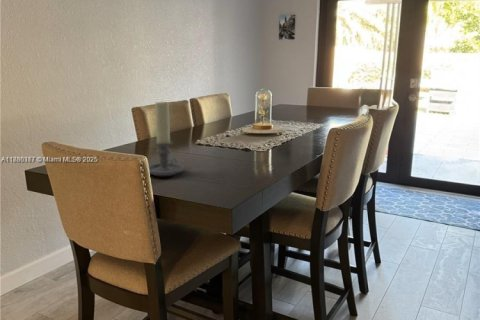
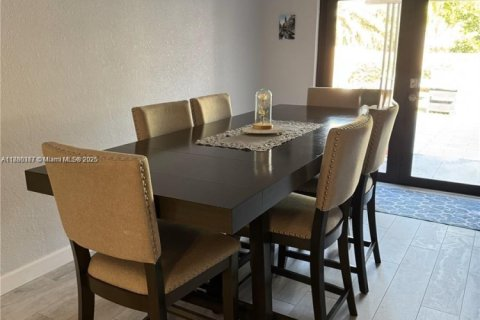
- candle holder [148,101,185,177]
